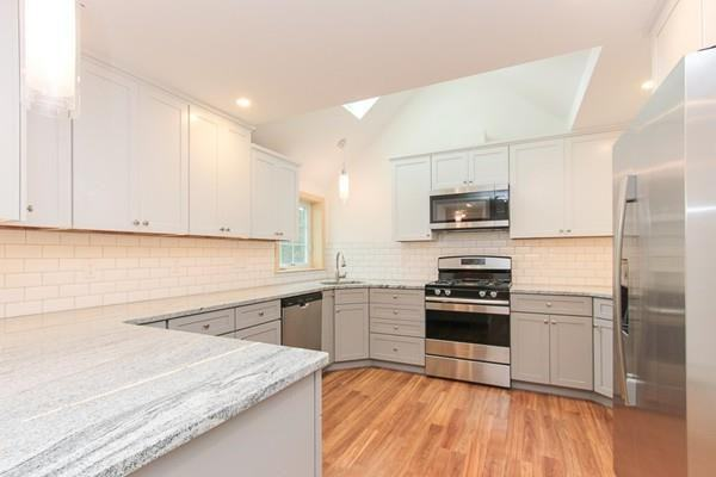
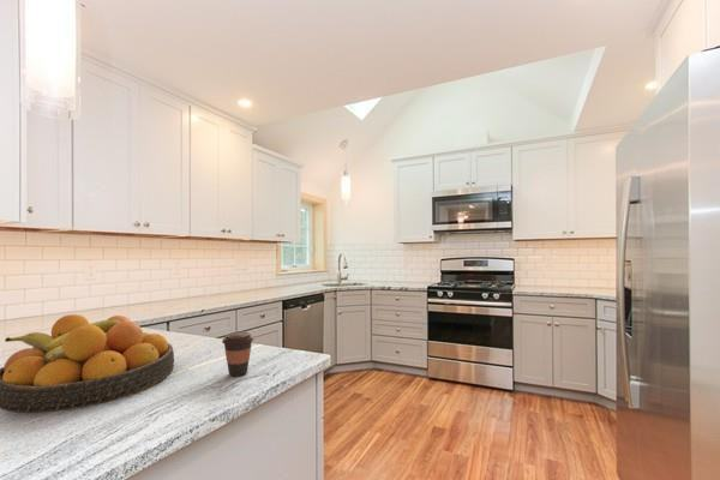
+ coffee cup [221,330,254,377]
+ fruit bowl [0,313,175,414]
